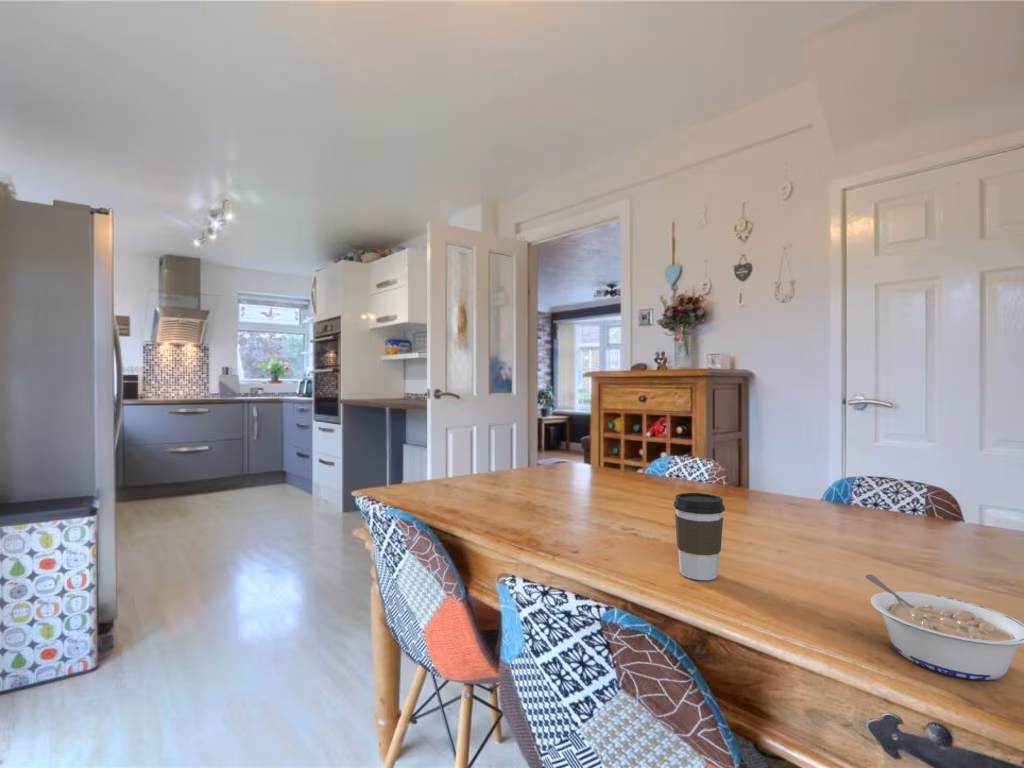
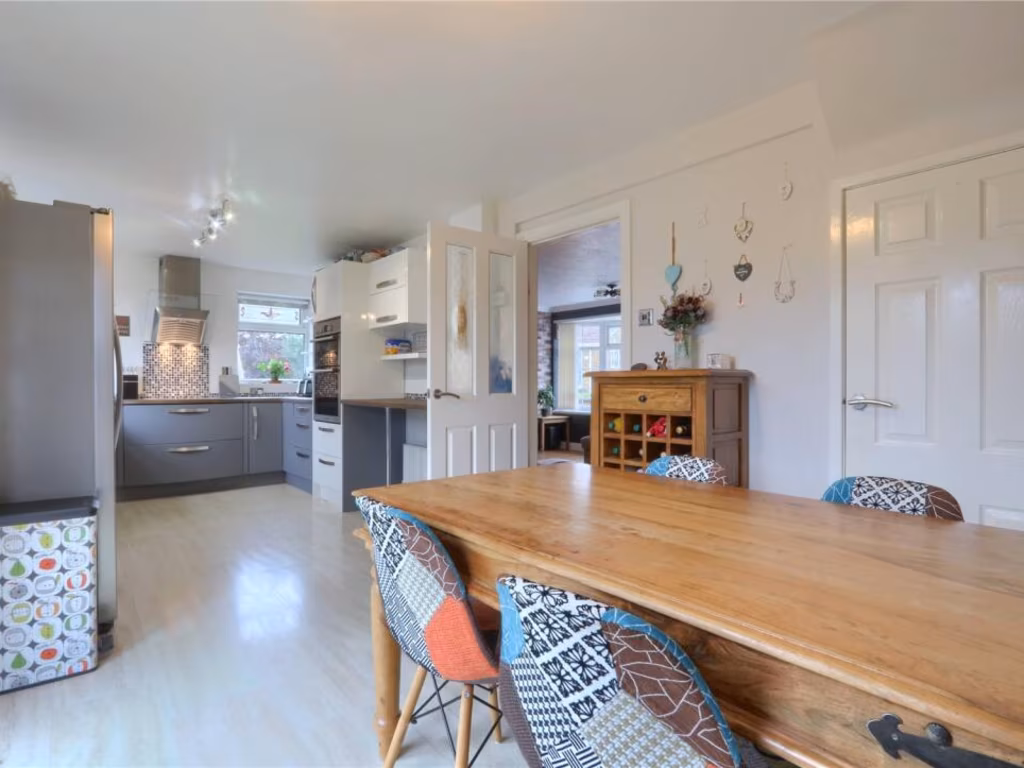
- coffee cup [673,492,726,581]
- legume [864,574,1024,681]
